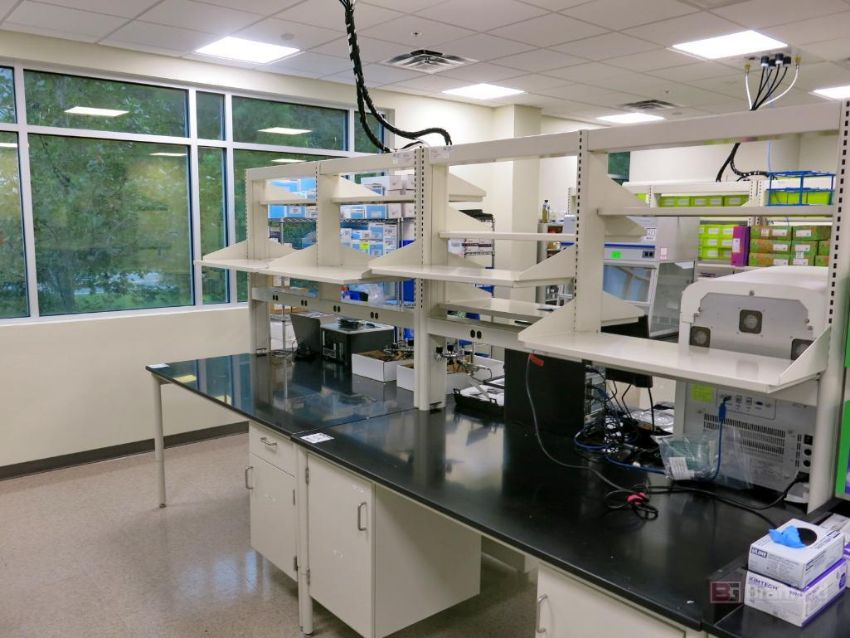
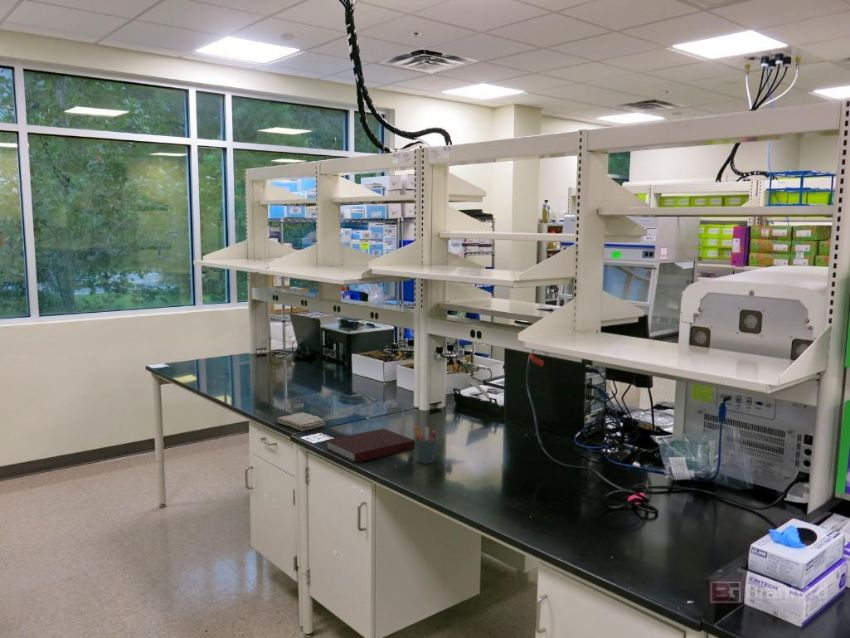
+ washcloth [276,411,326,432]
+ notebook [325,428,416,464]
+ pen holder [413,426,439,465]
